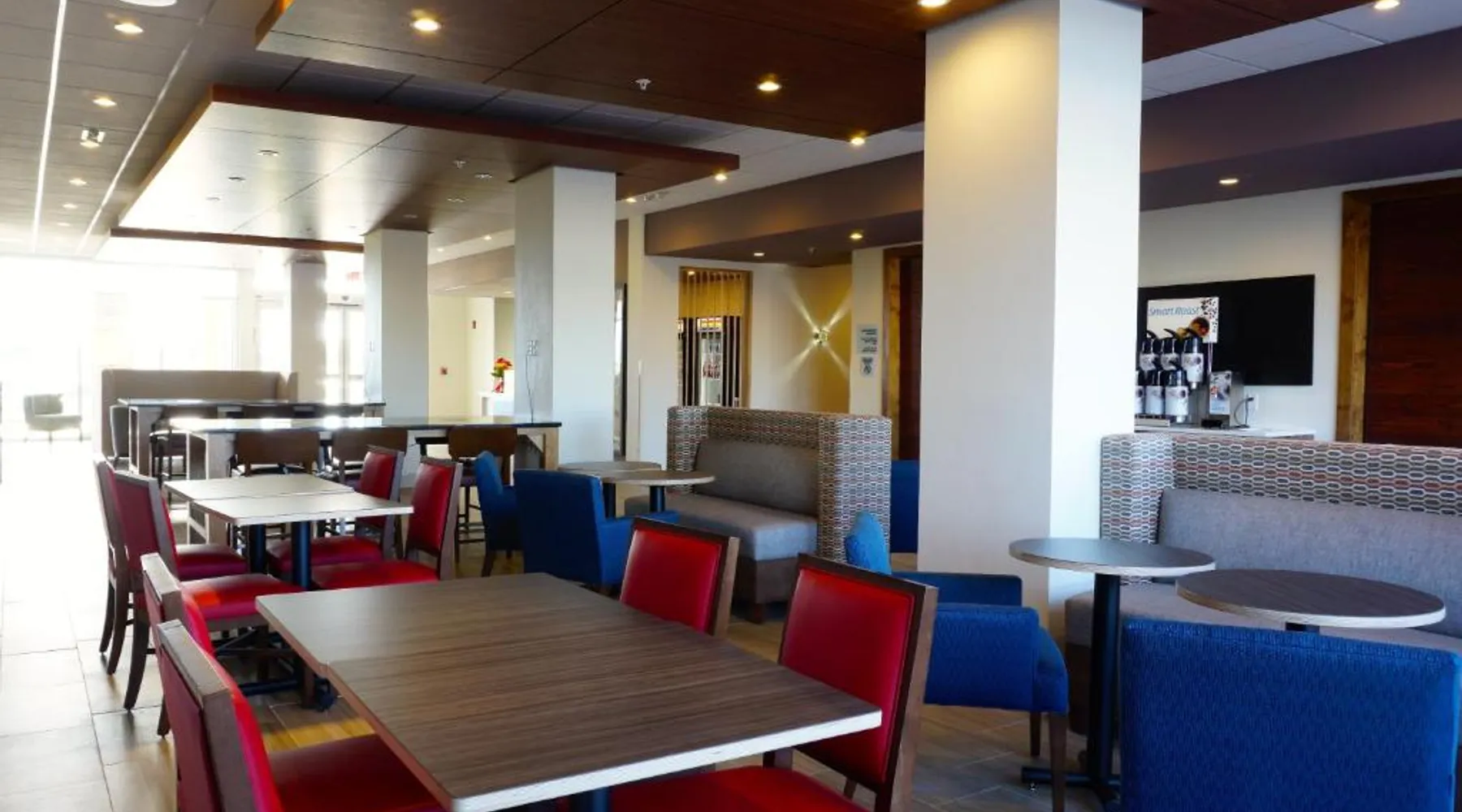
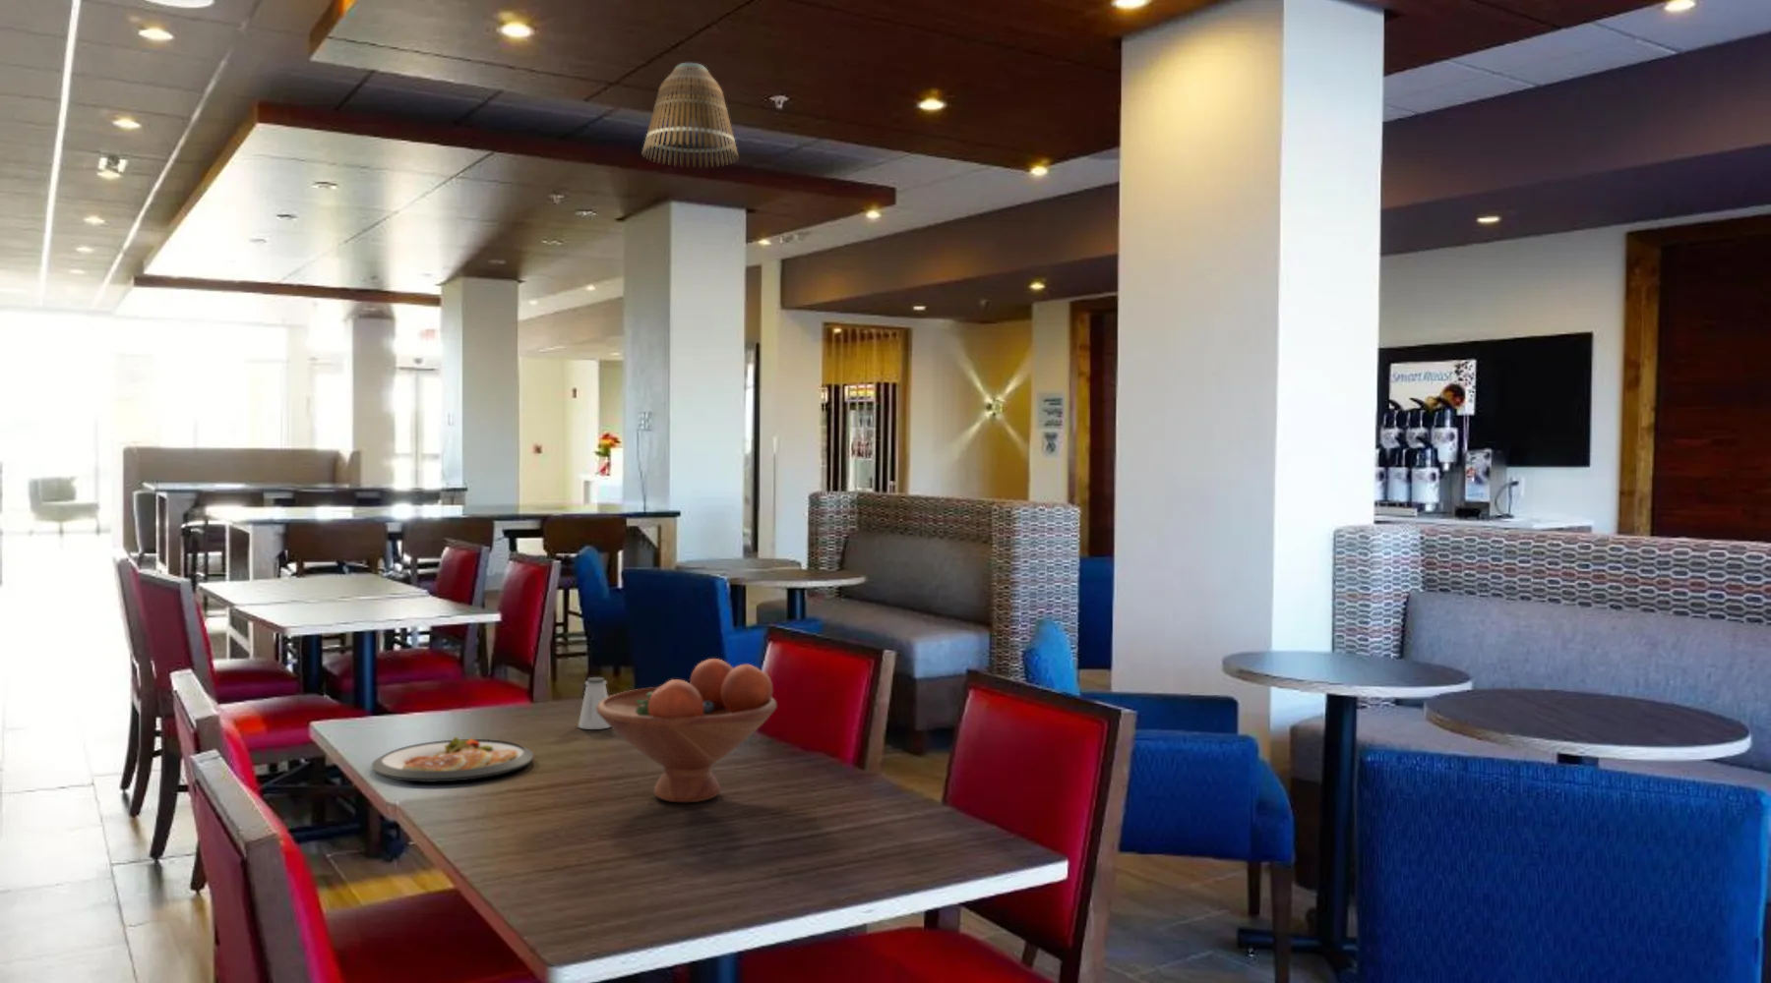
+ lamp shade [642,62,740,168]
+ saltshaker [578,677,611,730]
+ fruit bowl [596,657,778,803]
+ dish [371,736,534,782]
